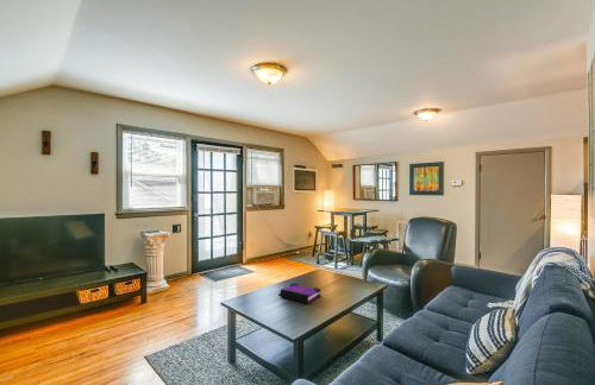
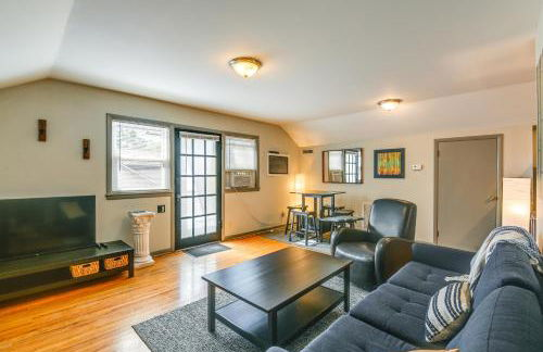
- board game [277,283,321,304]
